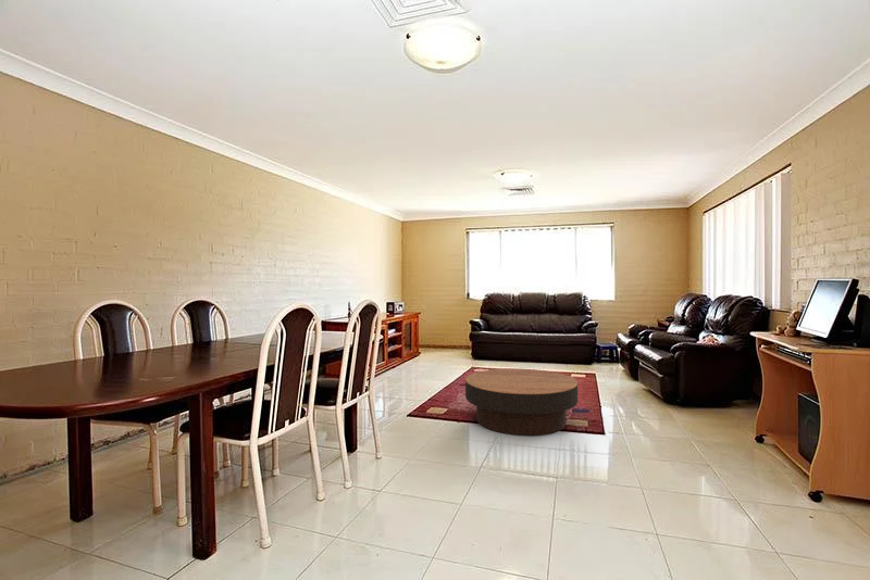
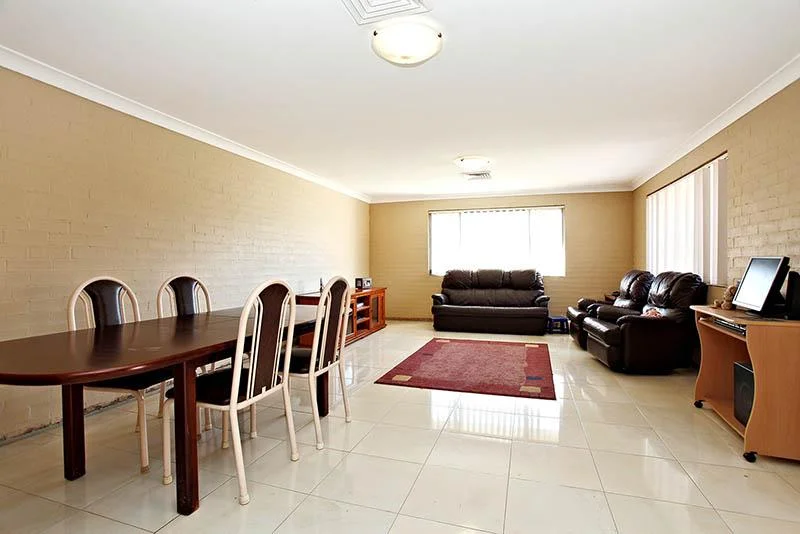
- coffee table [464,367,579,437]
